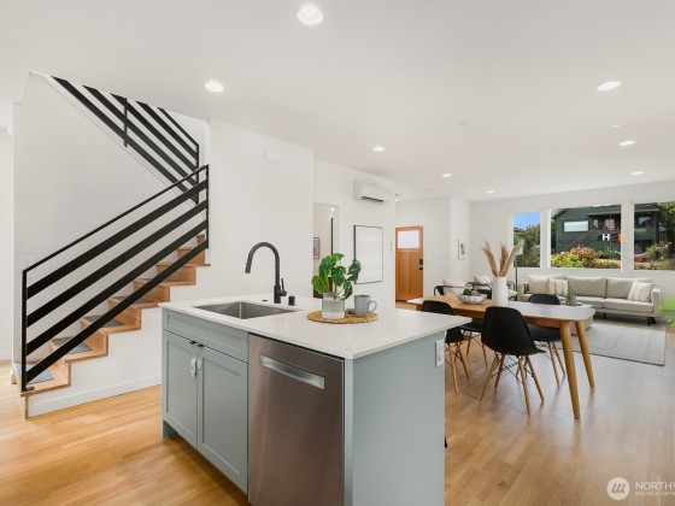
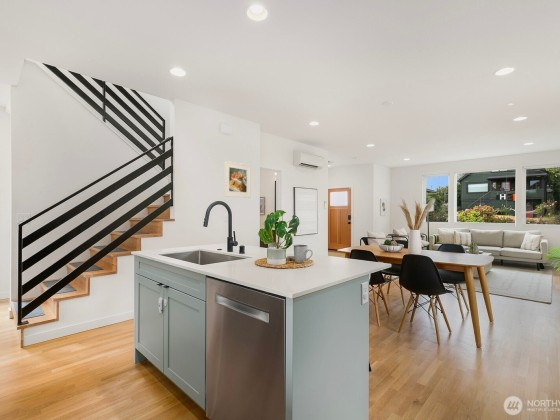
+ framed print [223,160,252,199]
